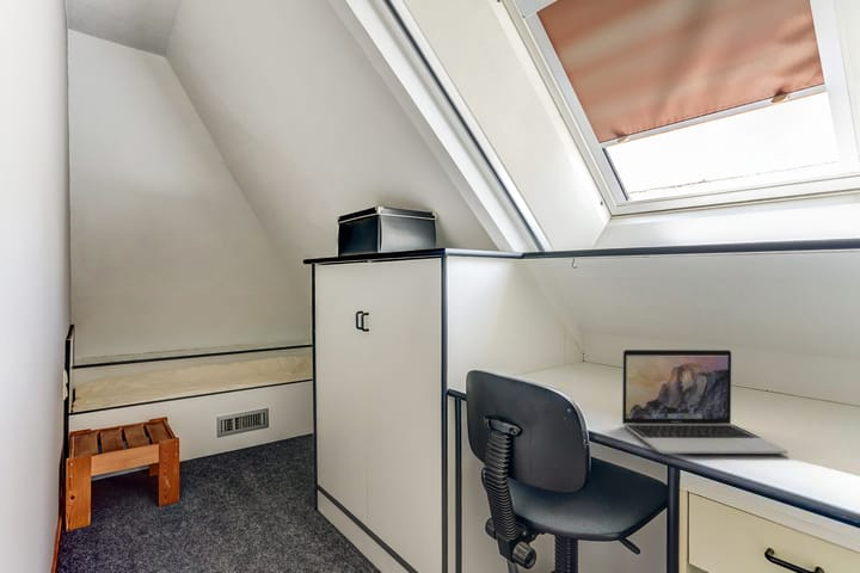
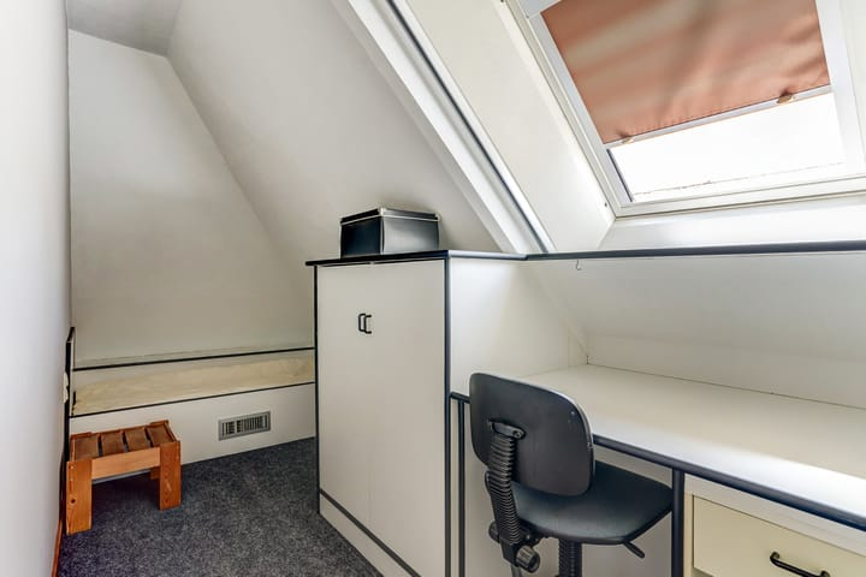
- laptop [621,349,788,455]
